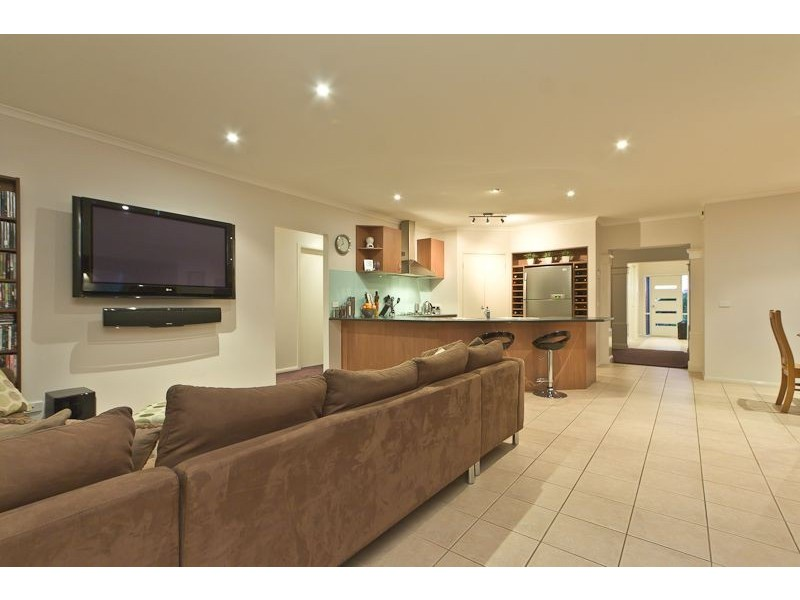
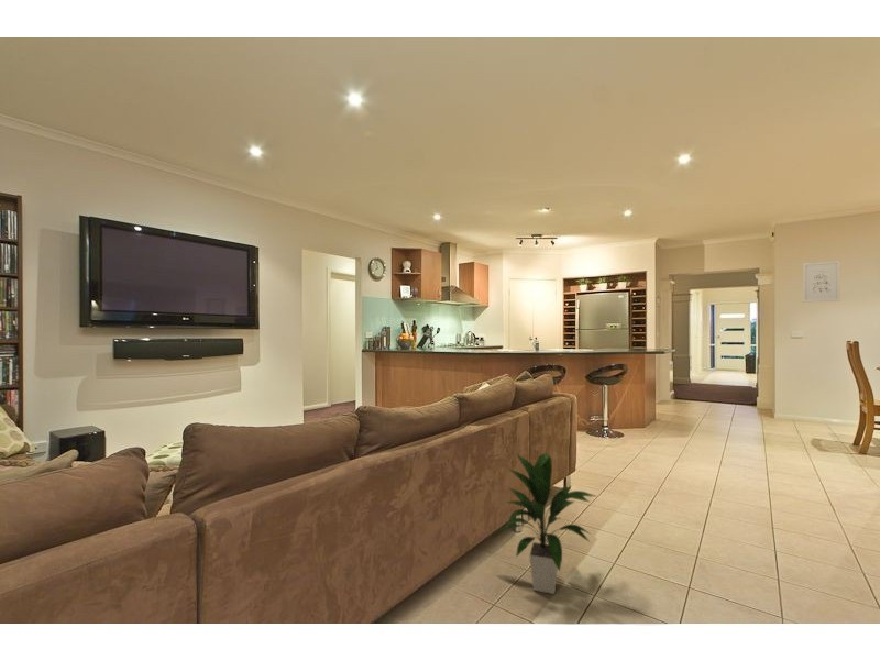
+ indoor plant [491,451,596,595]
+ wall art [802,260,842,304]
